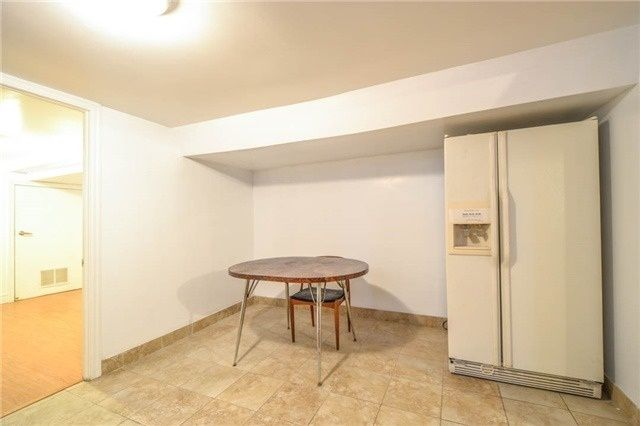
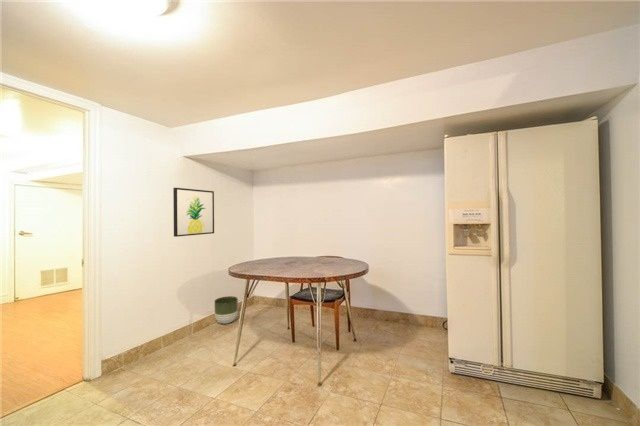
+ wall art [172,187,215,238]
+ planter [213,295,239,325]
